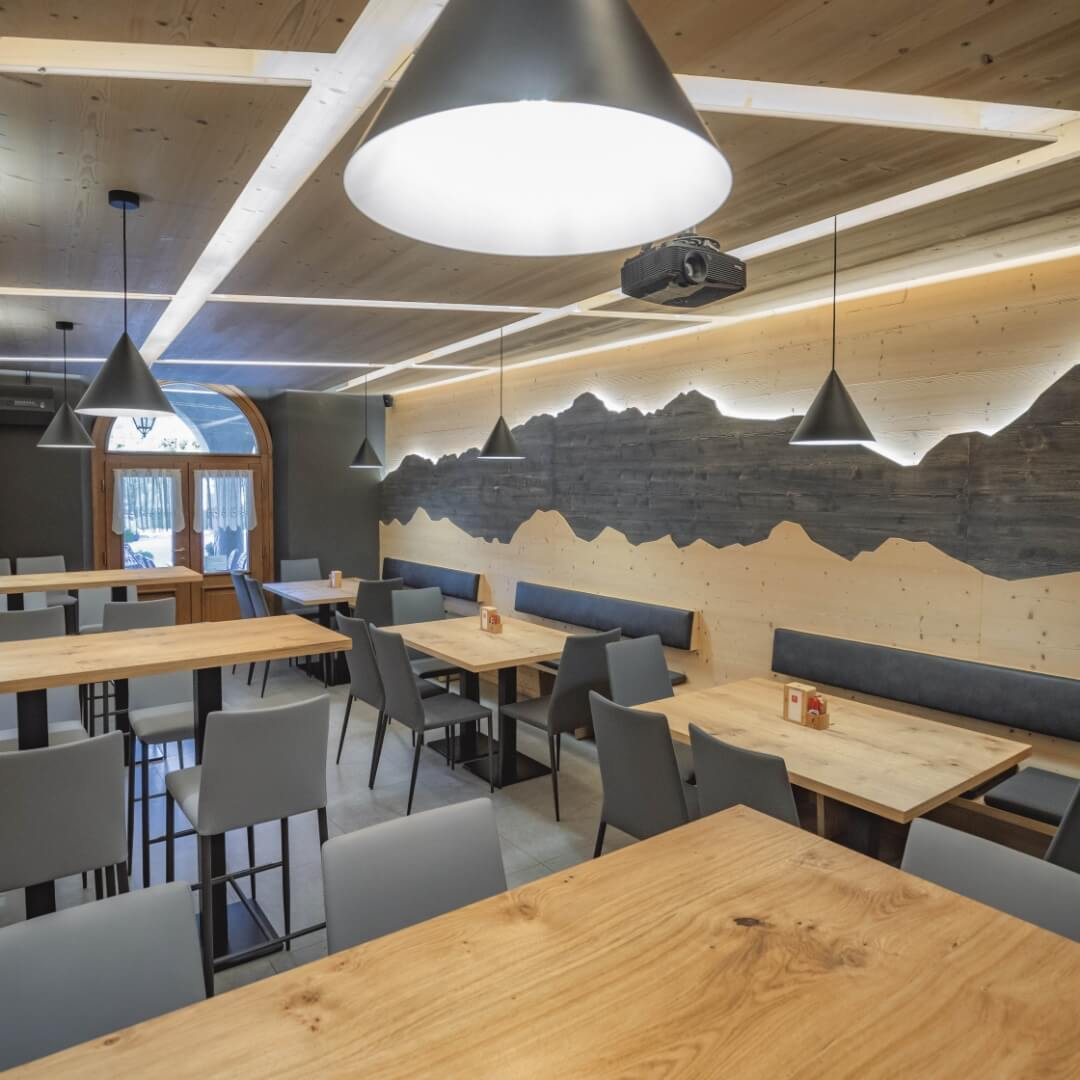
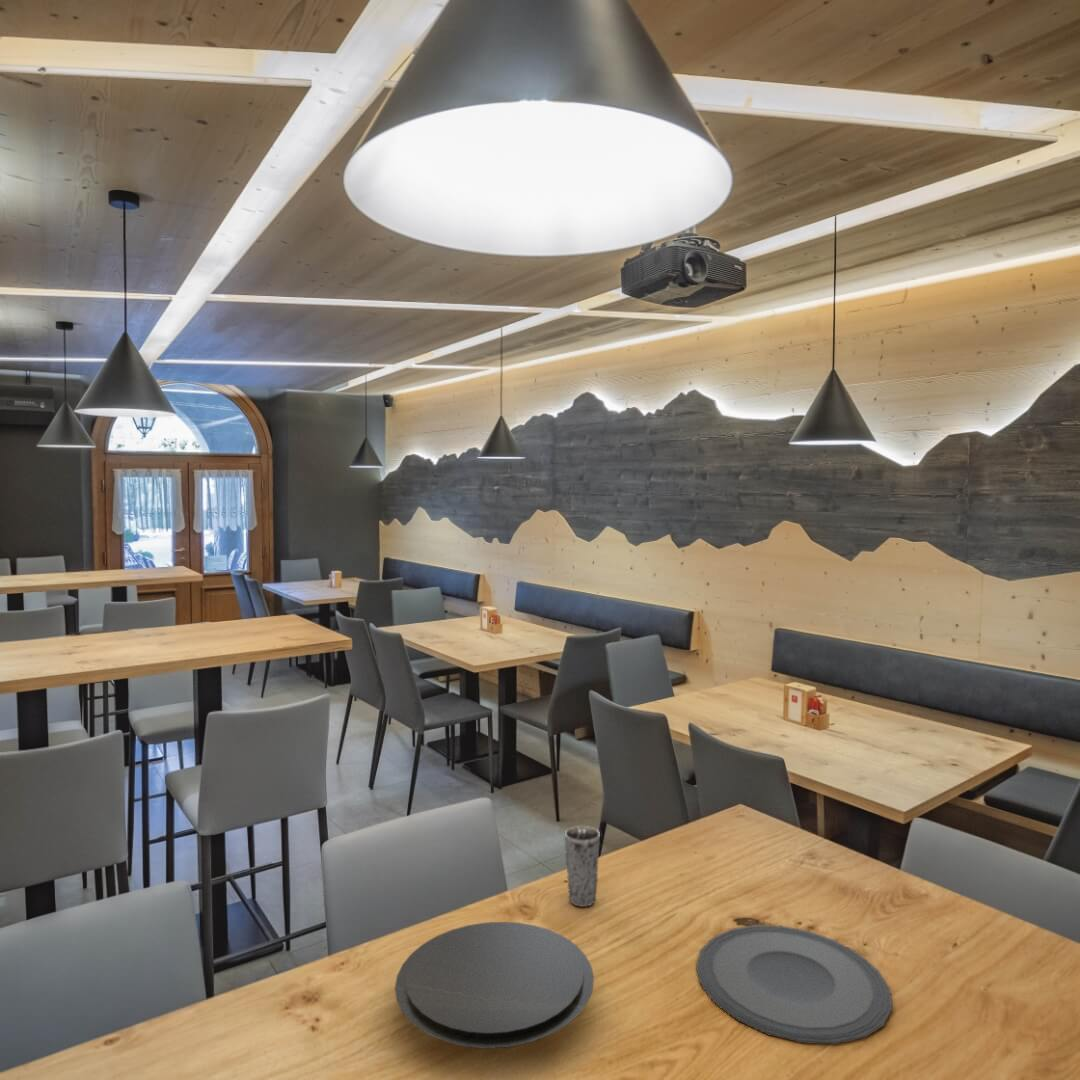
+ plate [394,921,595,1050]
+ plate [695,924,893,1045]
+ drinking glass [564,825,601,908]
